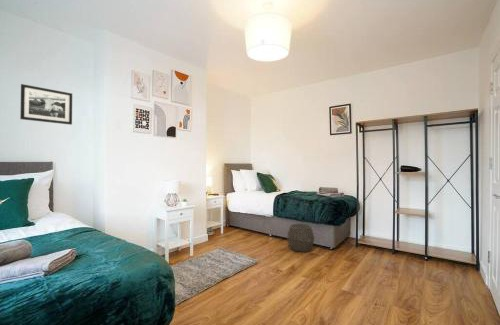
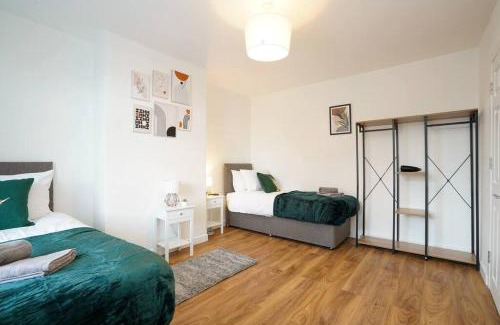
- woven basket [286,223,315,253]
- picture frame [19,83,73,126]
